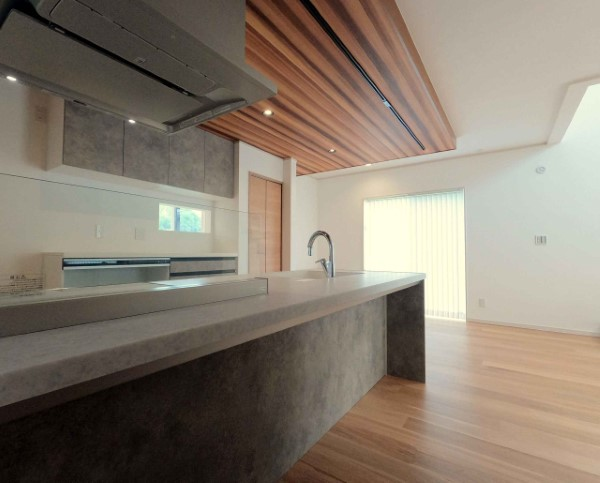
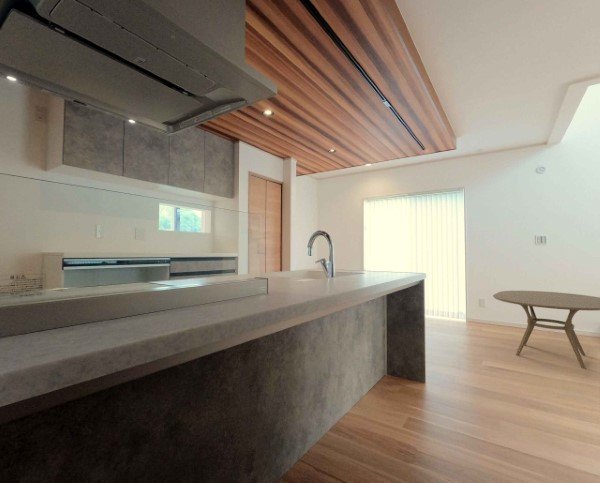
+ dining table [492,290,600,370]
